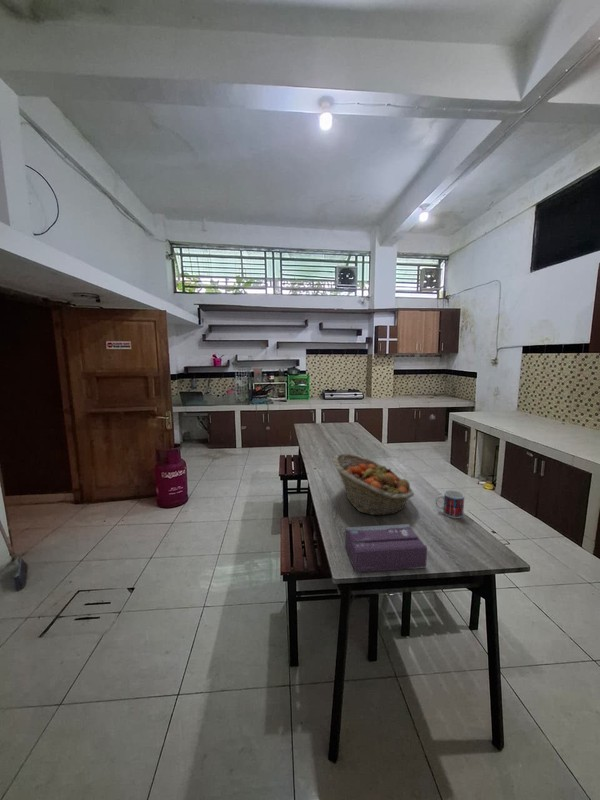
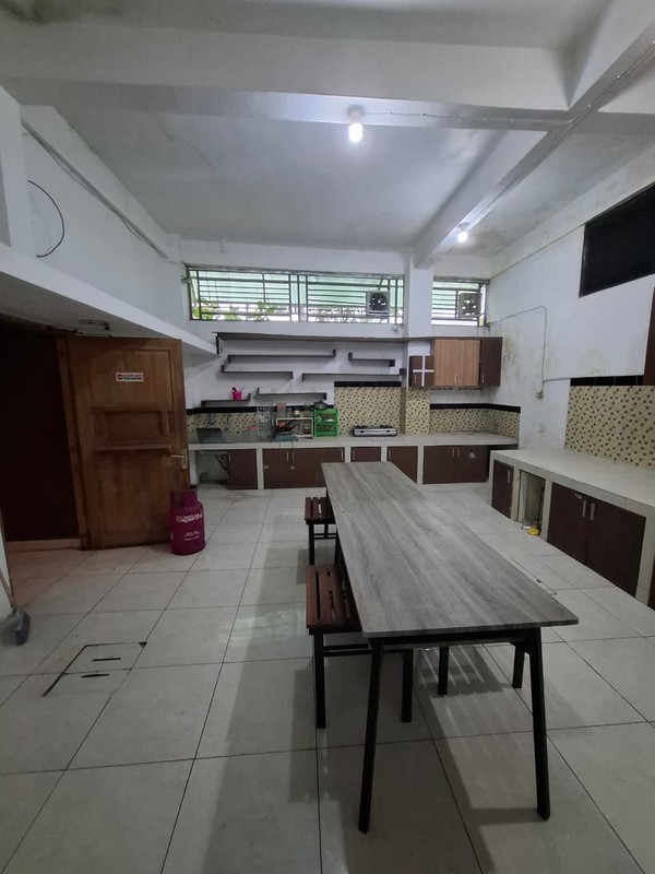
- mug [434,489,465,519]
- fruit basket [332,453,415,516]
- tissue box [344,523,428,573]
